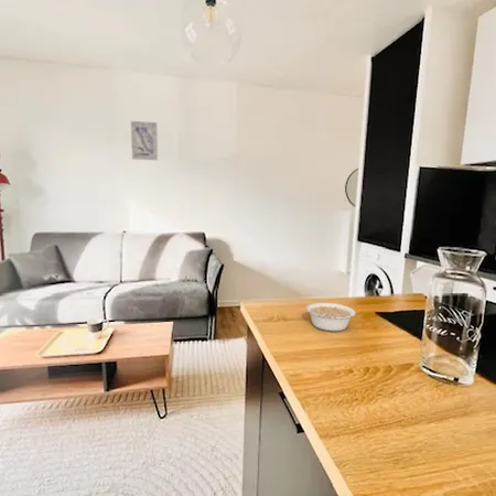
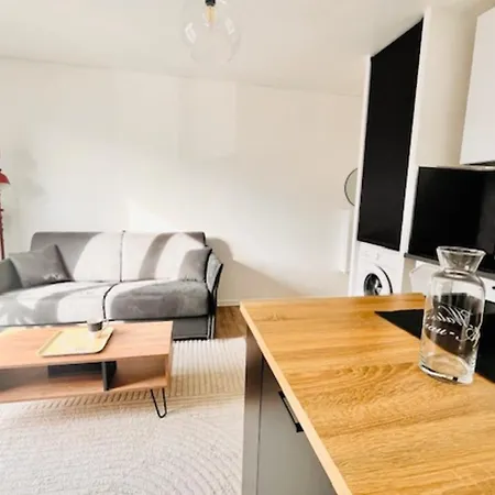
- legume [305,302,363,332]
- wall art [130,120,159,161]
